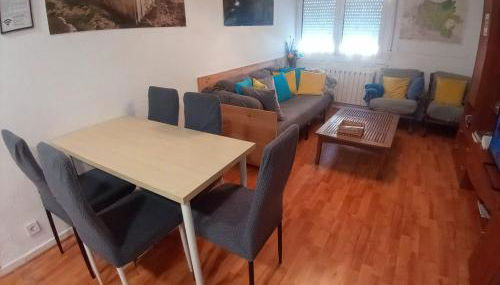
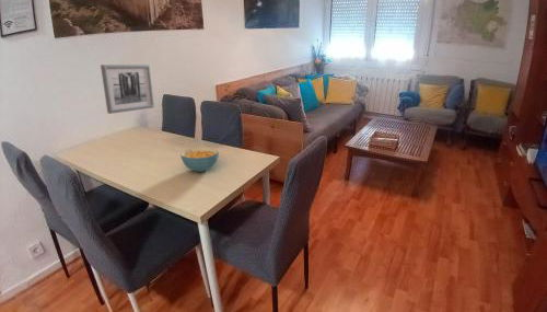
+ cereal bowl [179,147,220,173]
+ wall art [100,63,155,115]
